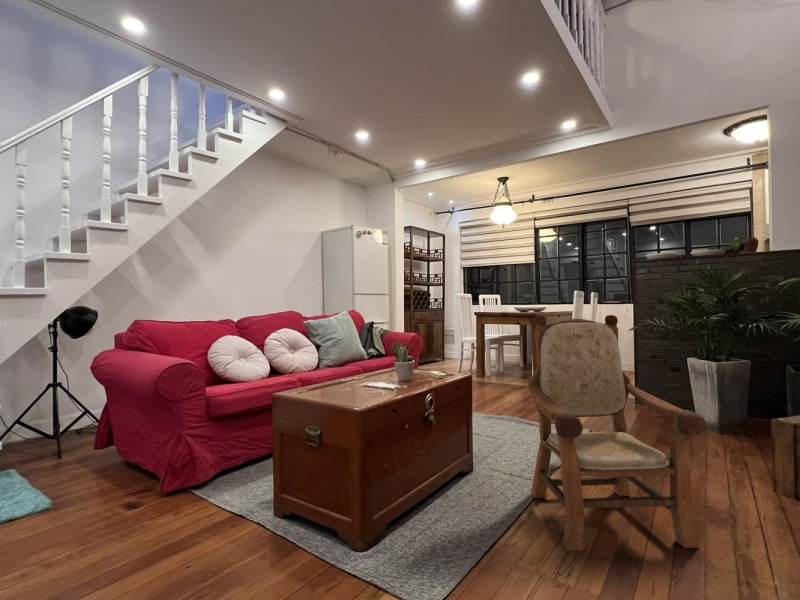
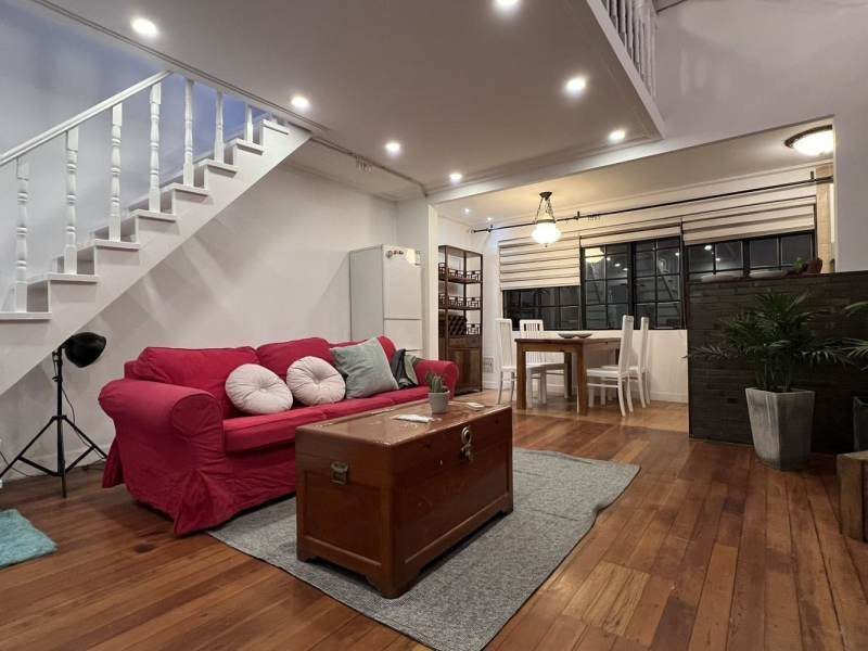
- armchair [527,314,708,552]
